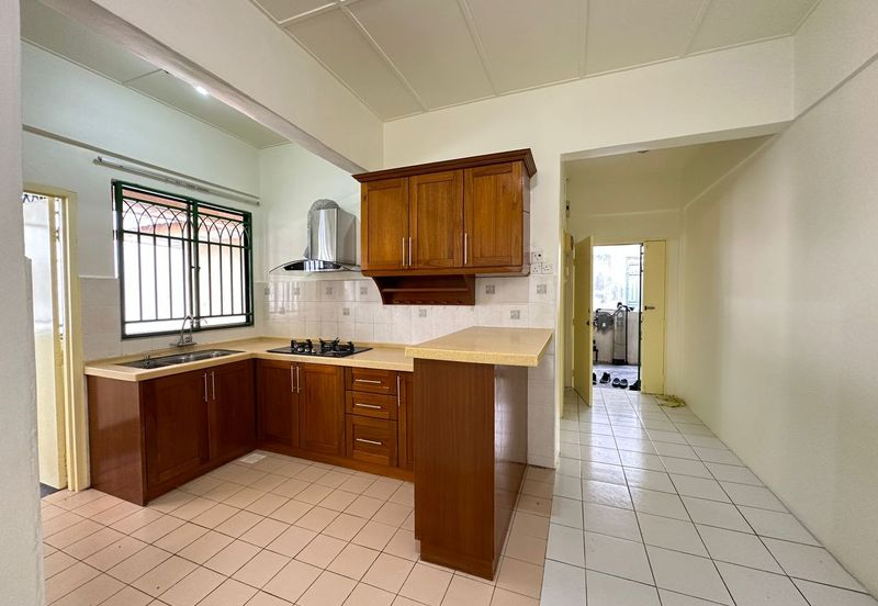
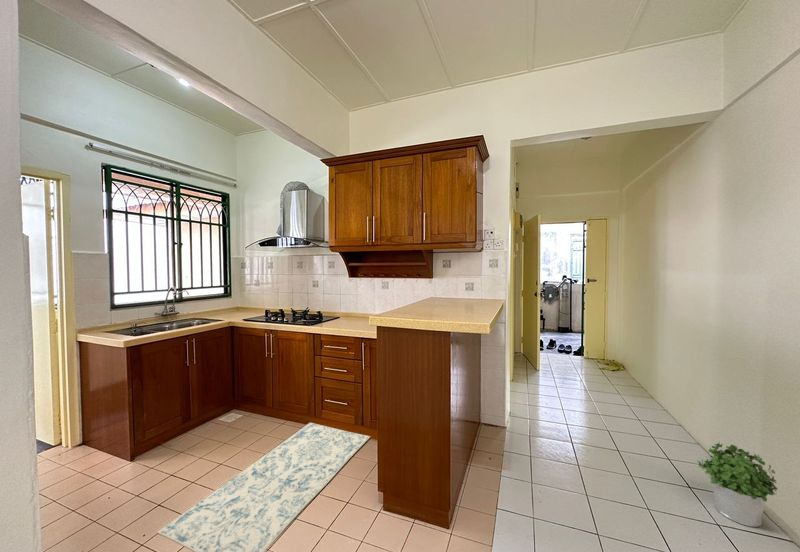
+ potted plant [697,441,779,528]
+ rug [156,422,371,552]
